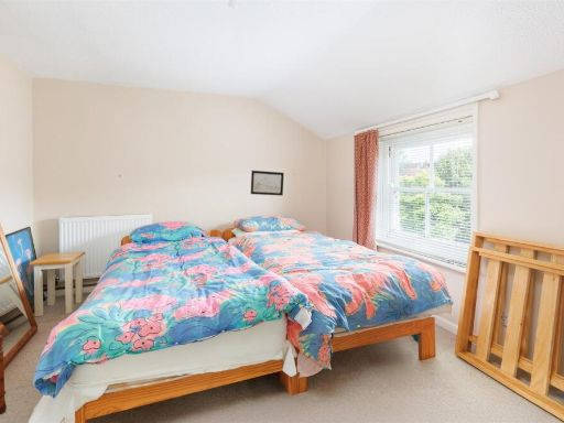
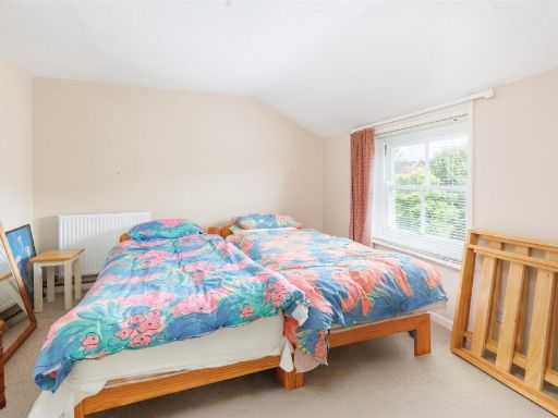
- wall art [250,170,285,197]
